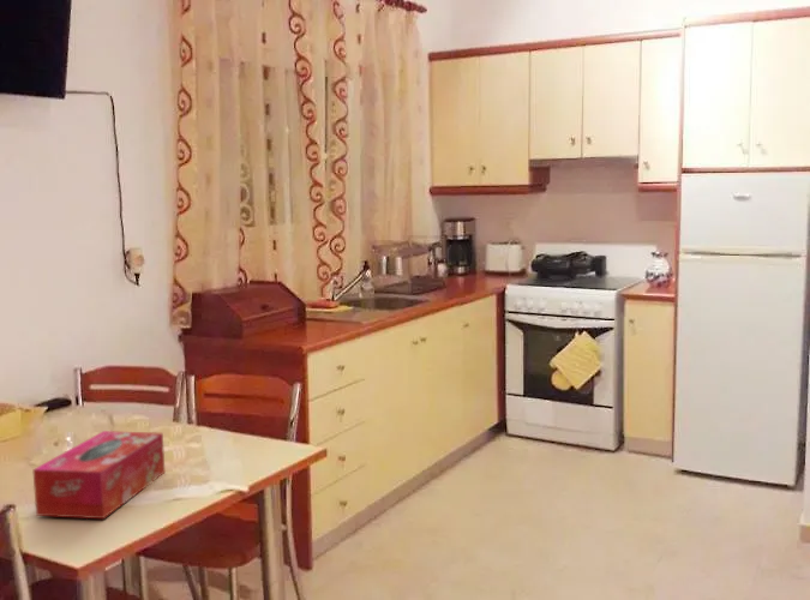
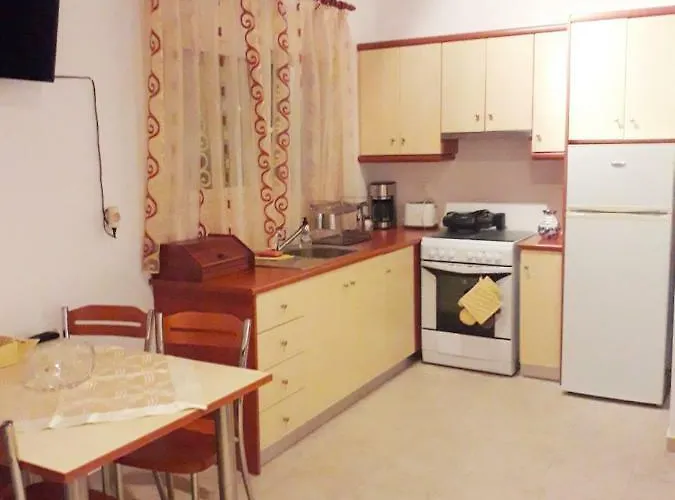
- tissue box [31,430,166,520]
